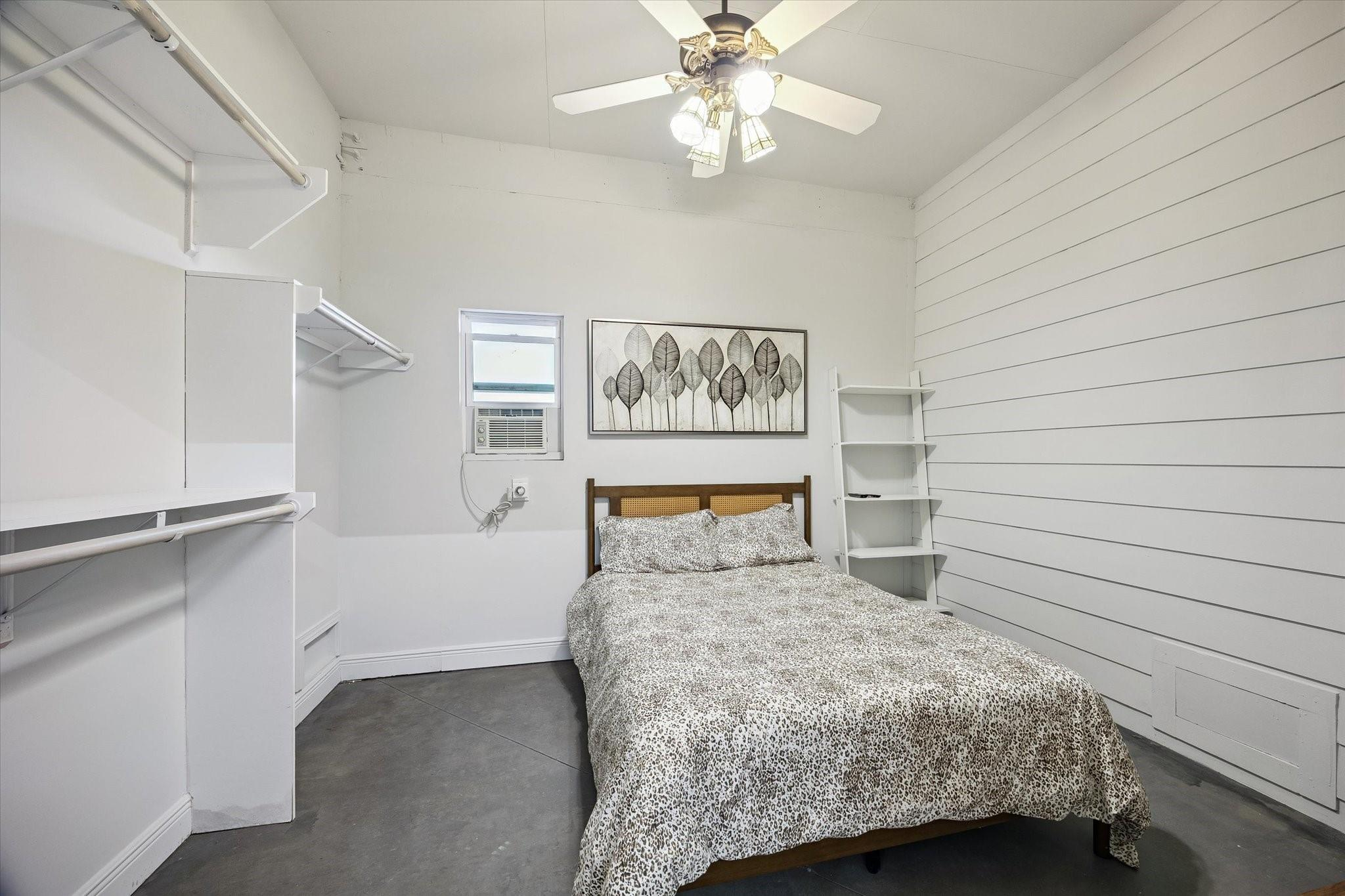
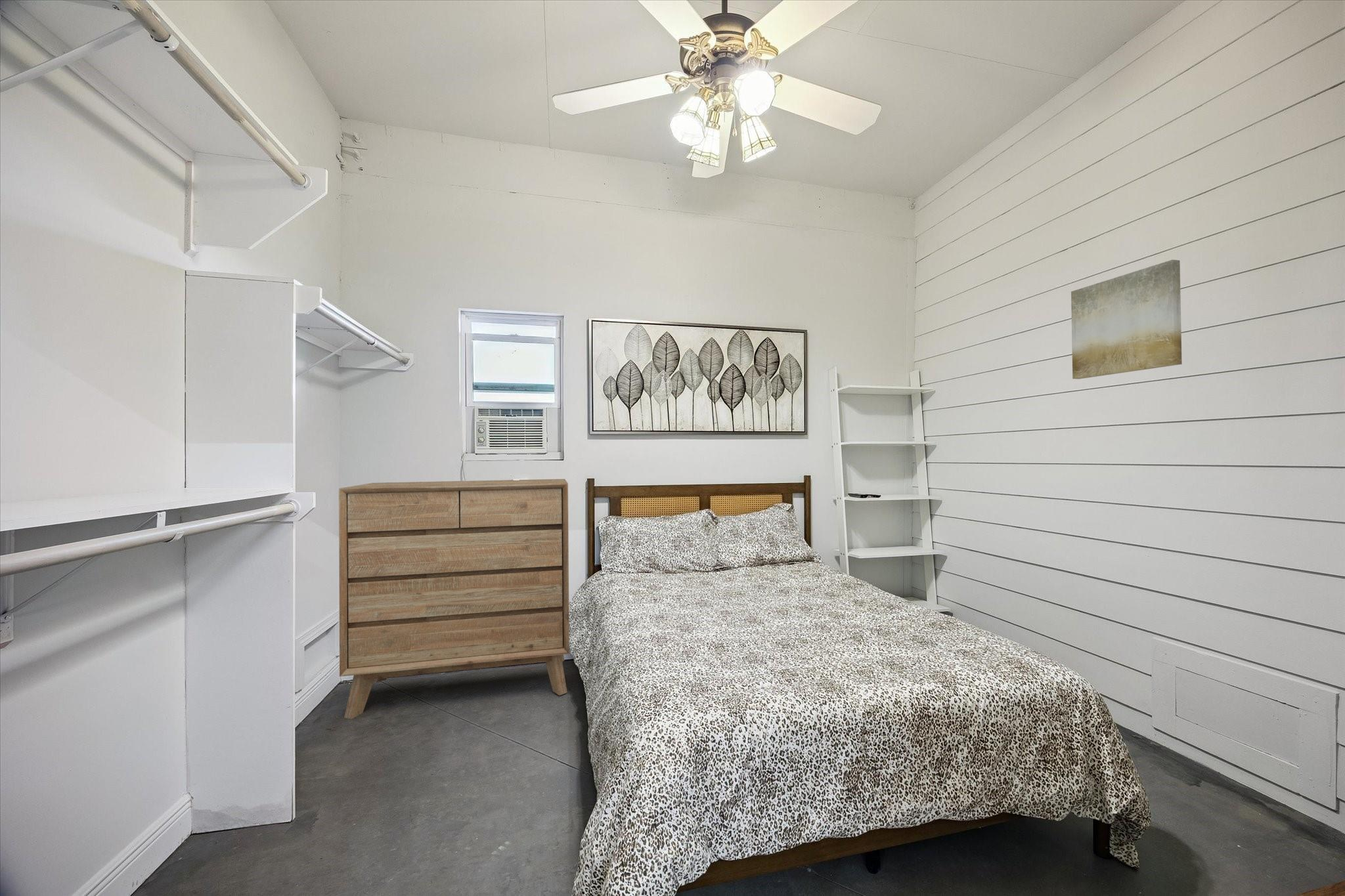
+ wall art [1070,259,1182,379]
+ dresser [338,479,570,719]
